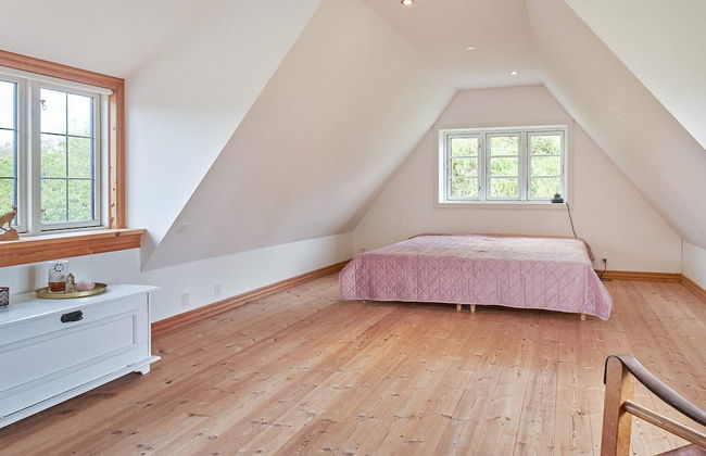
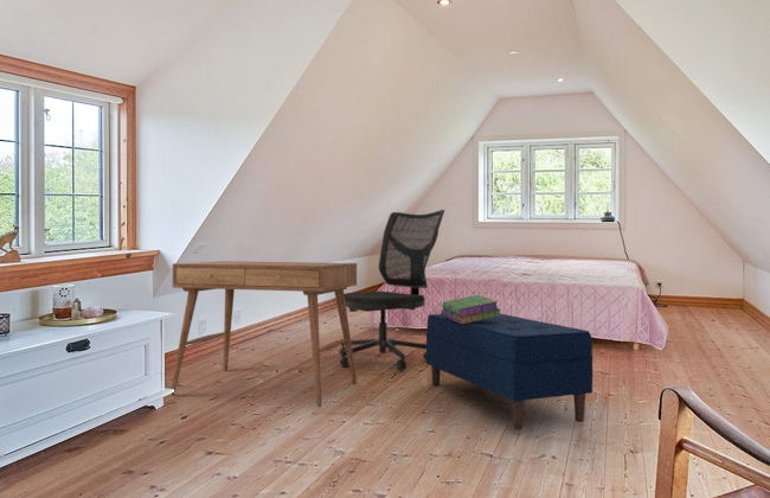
+ desk [171,260,358,409]
+ stack of books [439,294,502,324]
+ office chair [339,209,445,371]
+ bench [425,313,593,432]
